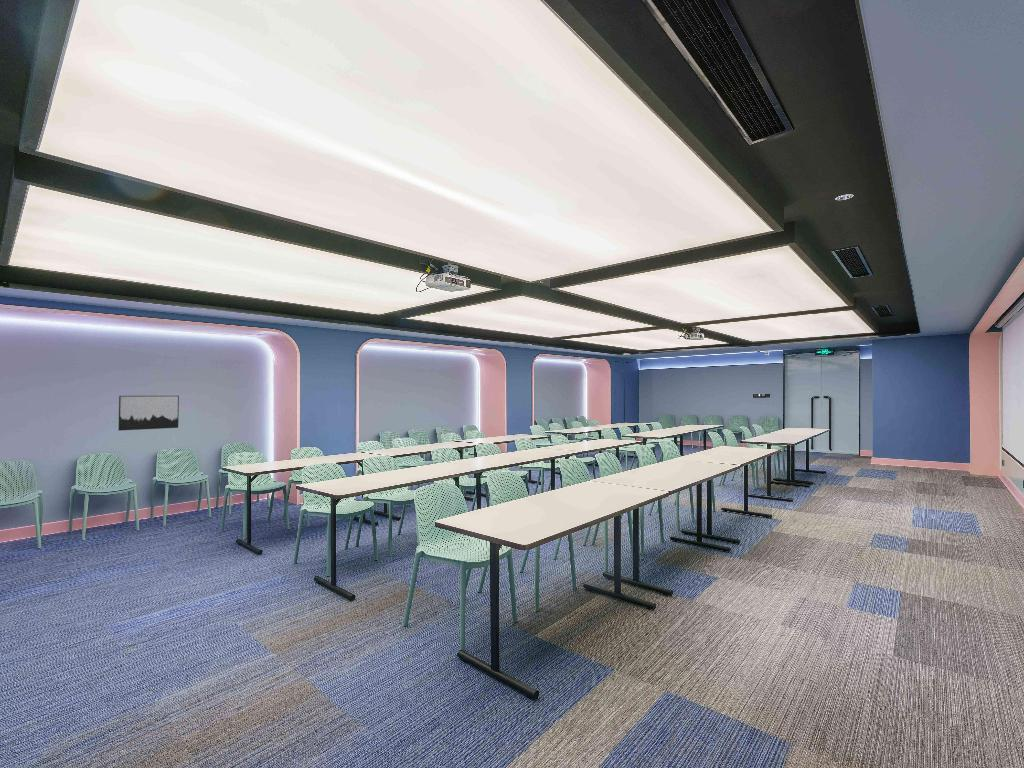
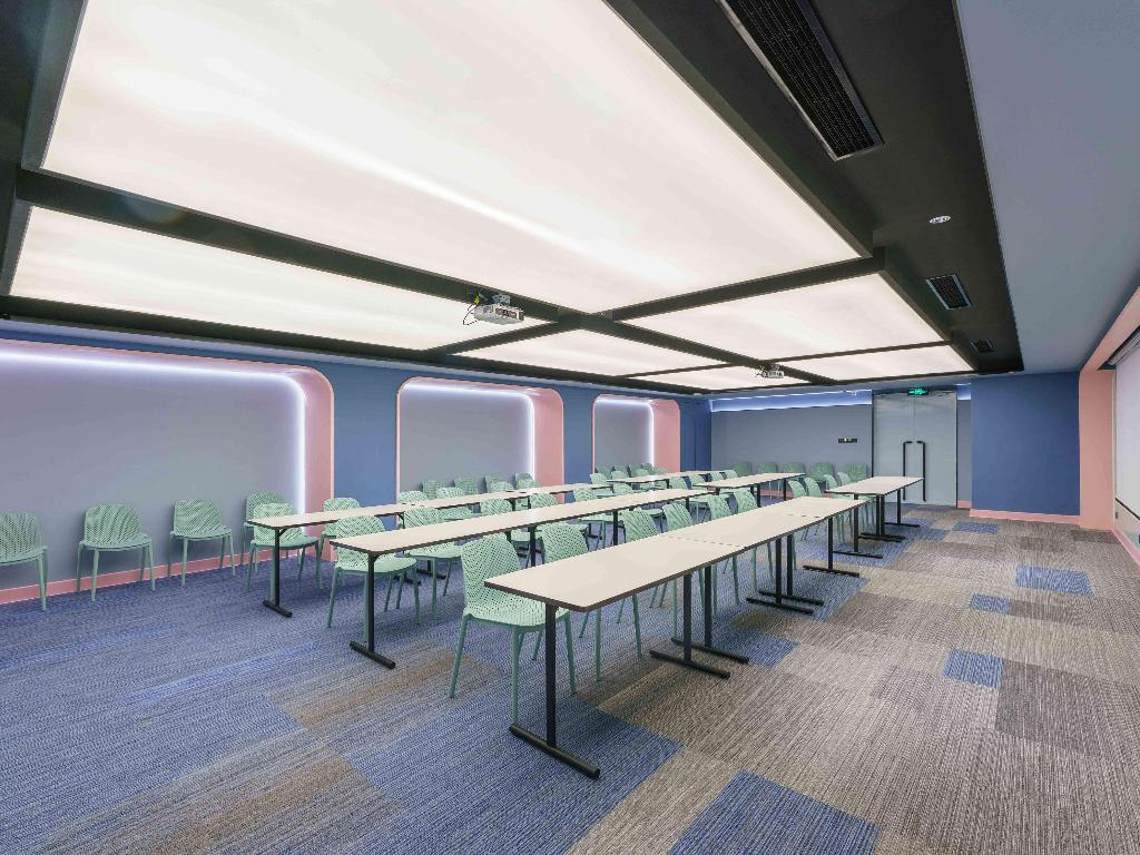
- wall art [117,395,180,432]
